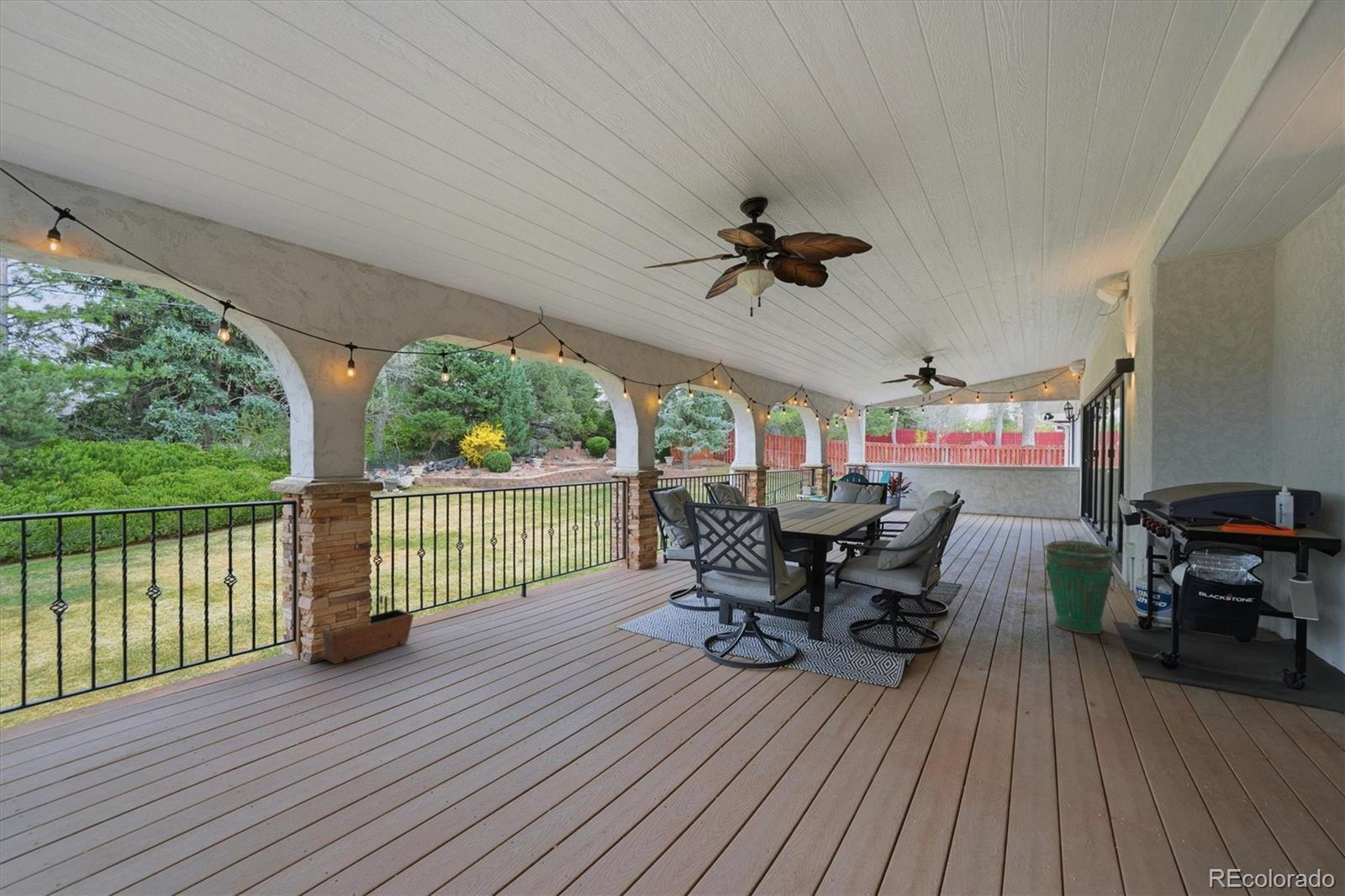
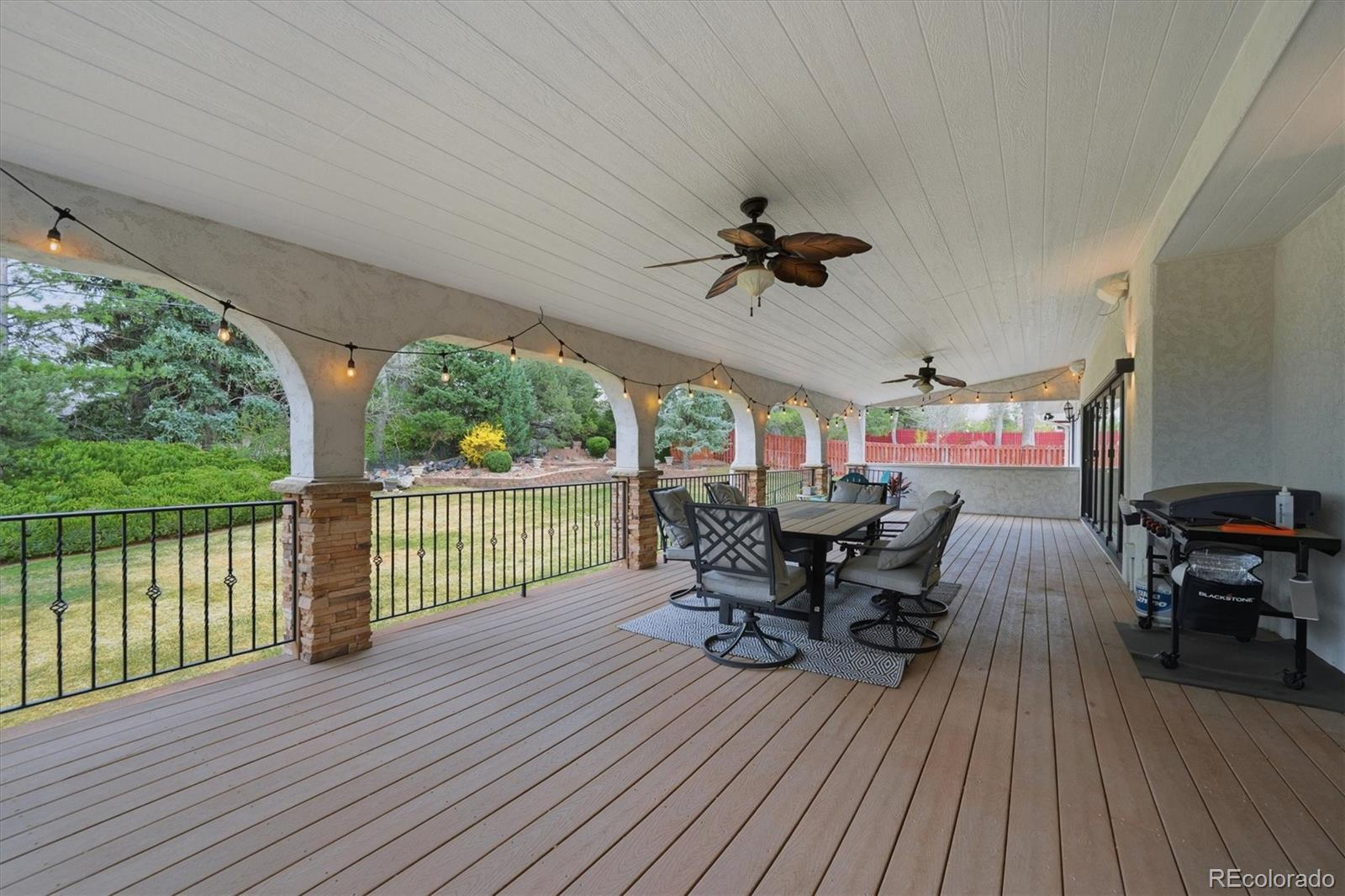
- trash can [1043,536,1116,635]
- planter [321,594,414,665]
